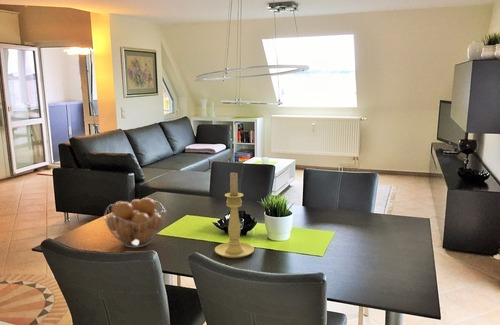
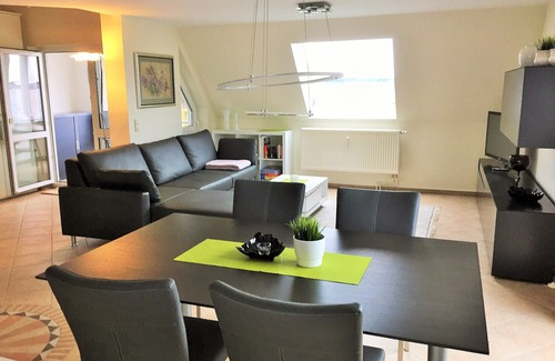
- fruit basket [103,197,168,249]
- candle holder [214,171,255,259]
